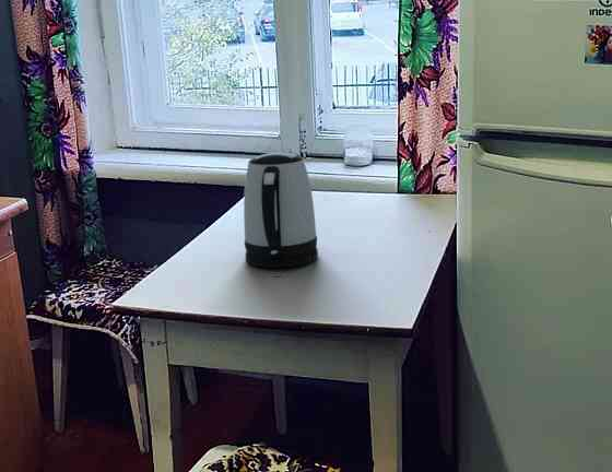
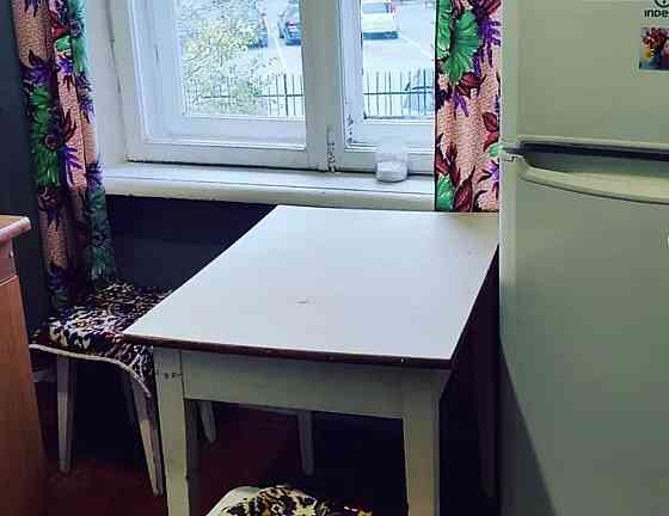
- kettle [243,152,319,268]
